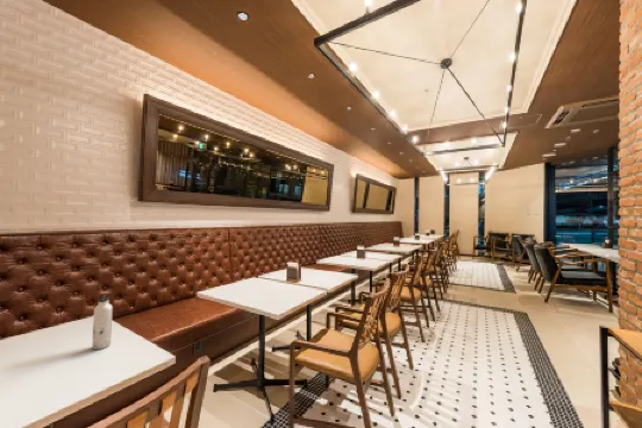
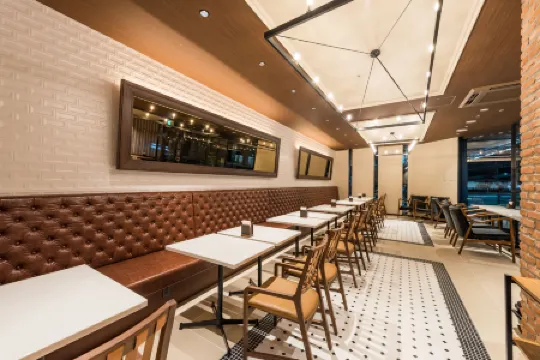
- water bottle [92,292,114,351]
